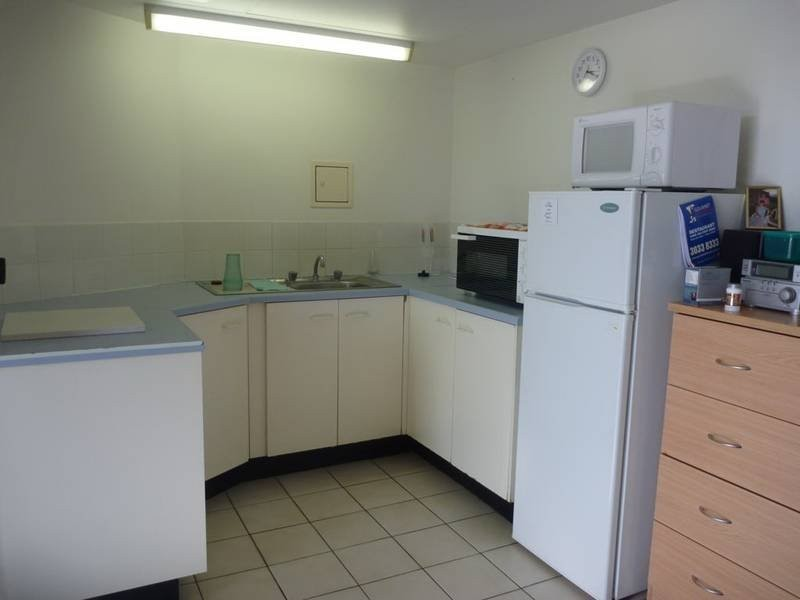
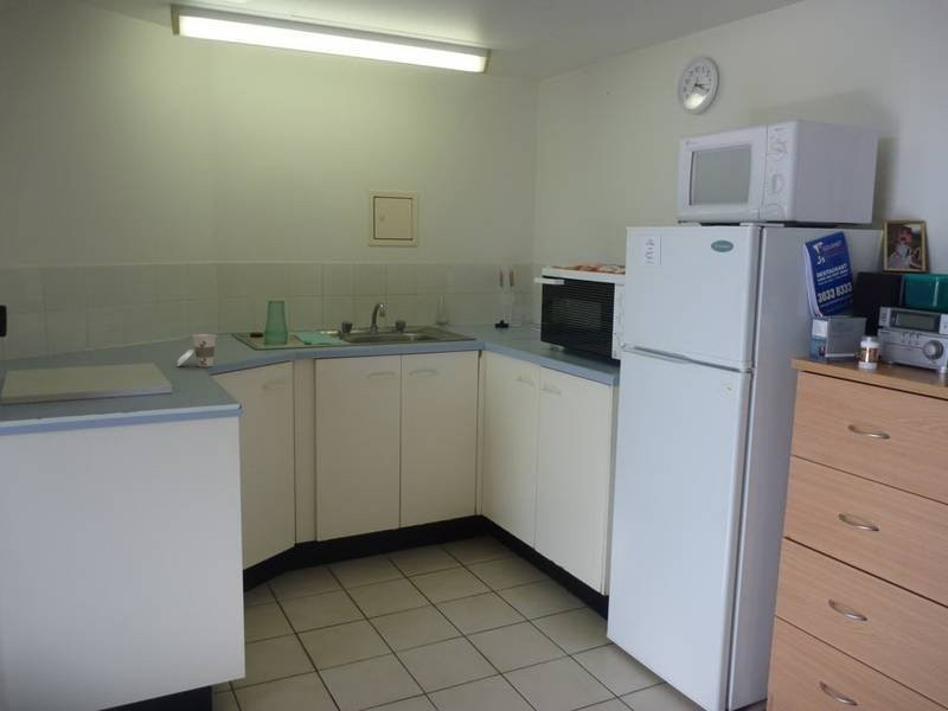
+ cup [177,333,218,367]
